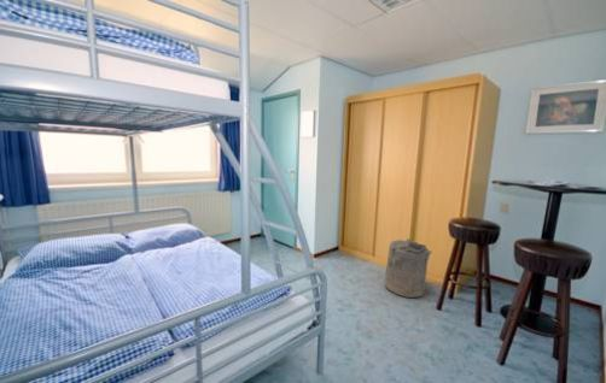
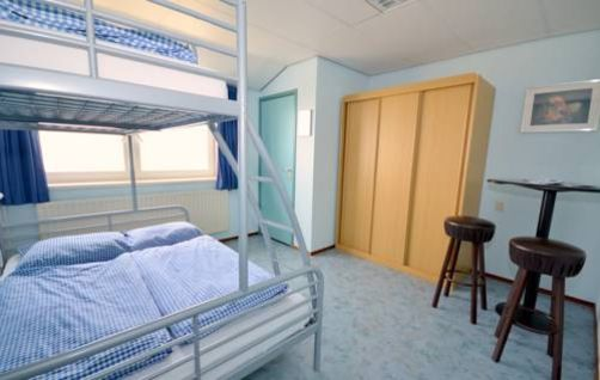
- laundry hamper [384,237,433,299]
